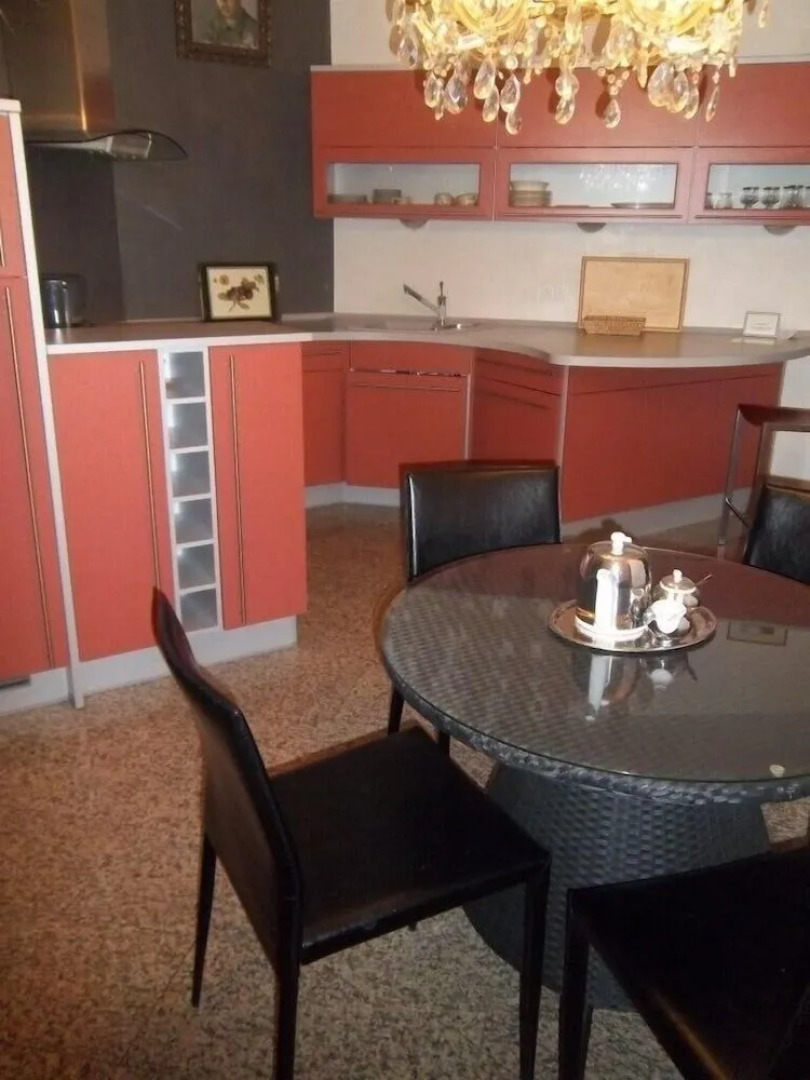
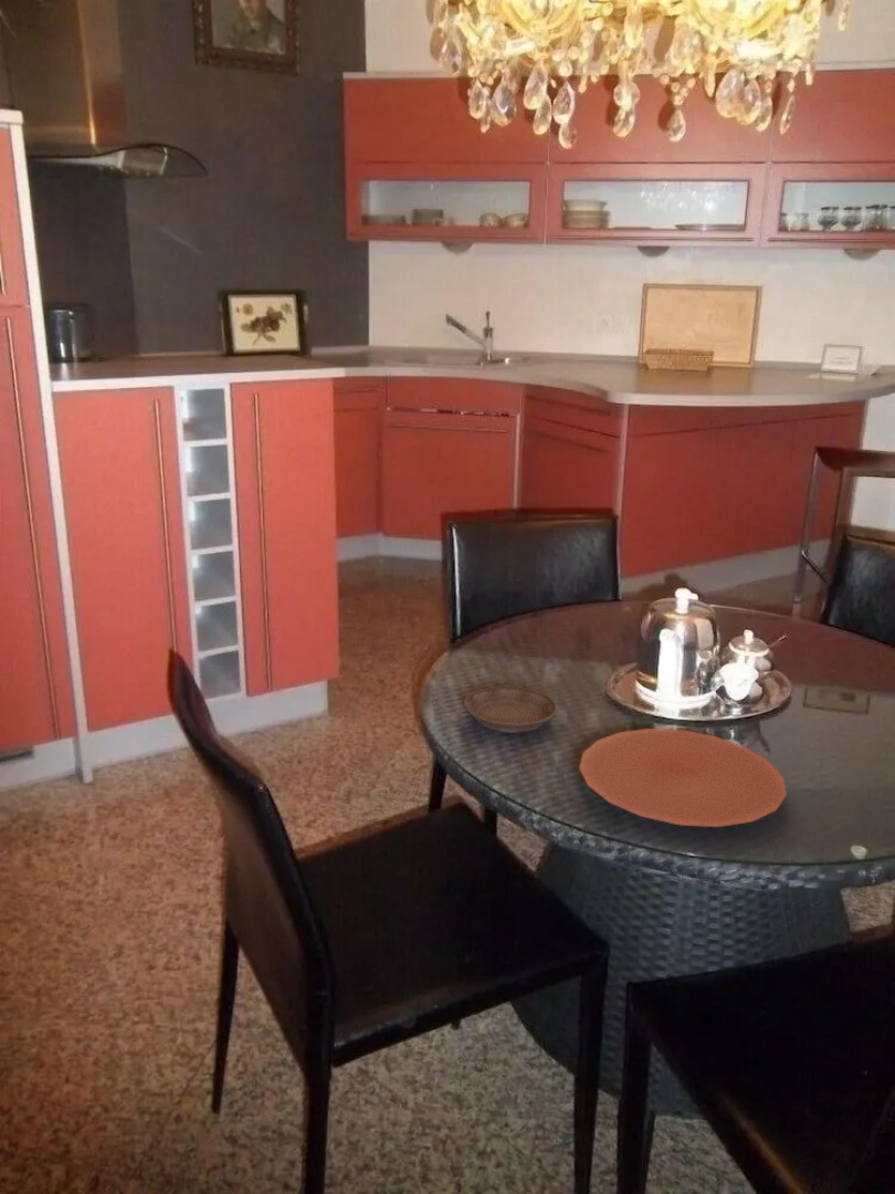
+ saucer [463,685,558,734]
+ plate [578,727,788,828]
